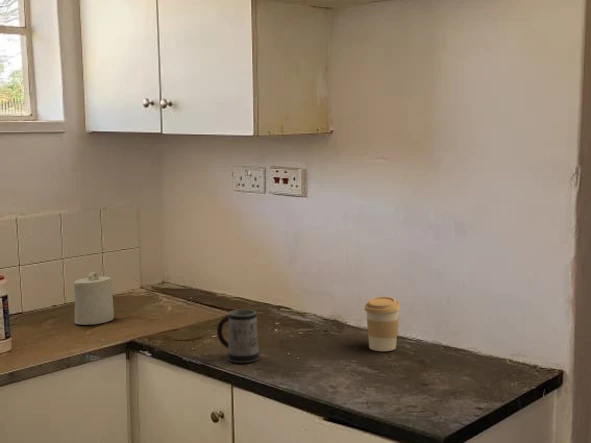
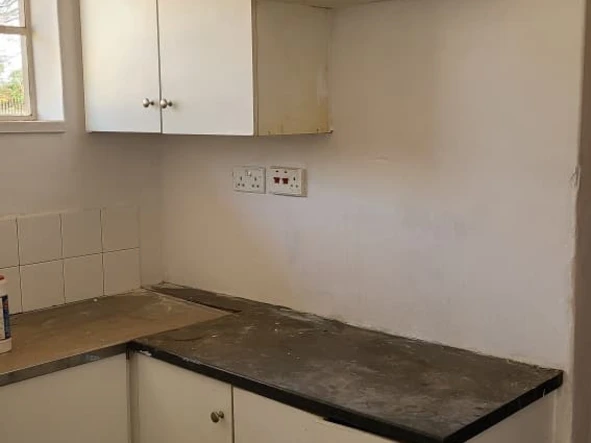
- mug [216,308,261,364]
- candle [73,271,115,326]
- coffee cup [364,296,401,352]
